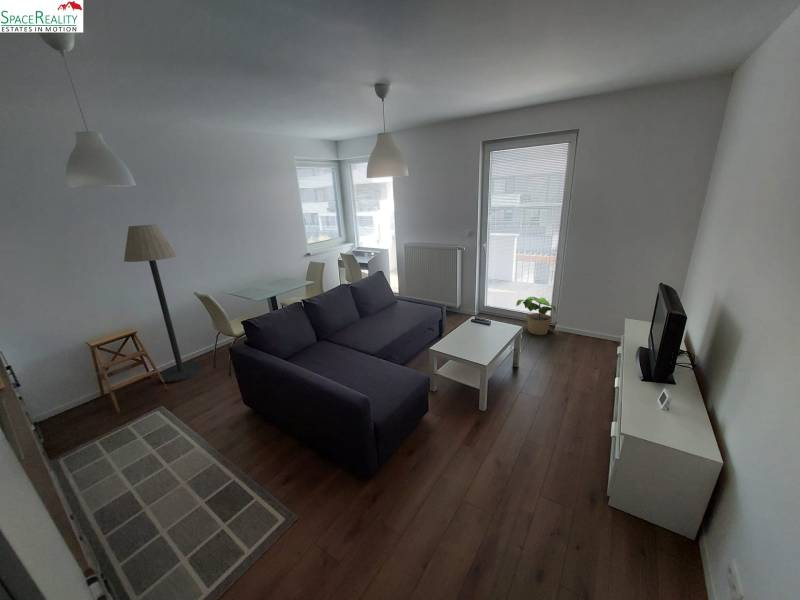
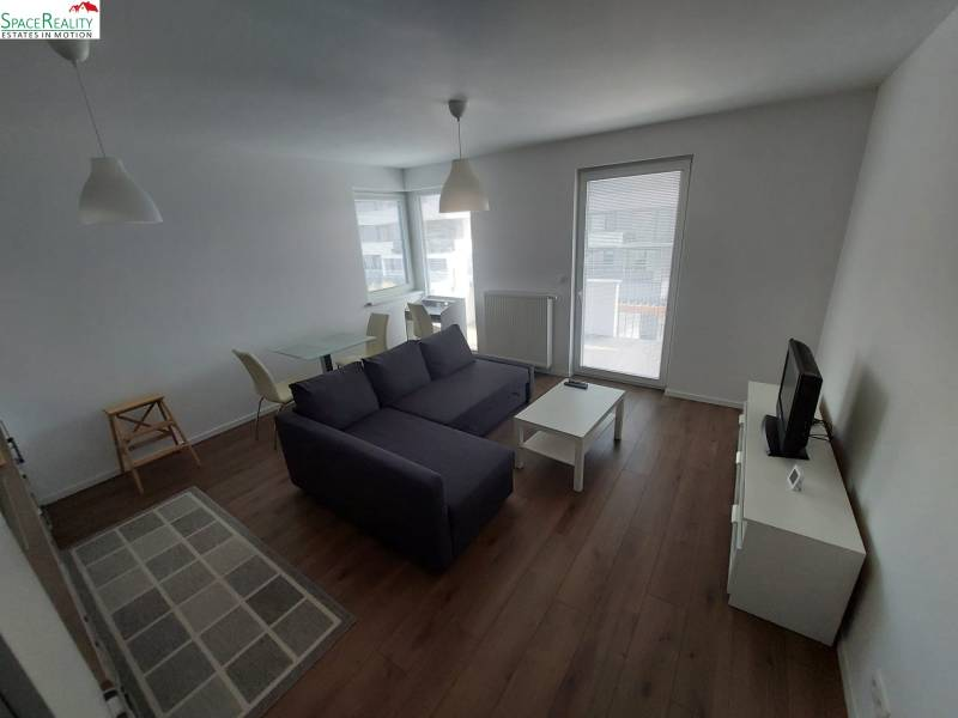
- potted plant [515,296,557,336]
- floor lamp [123,224,204,383]
